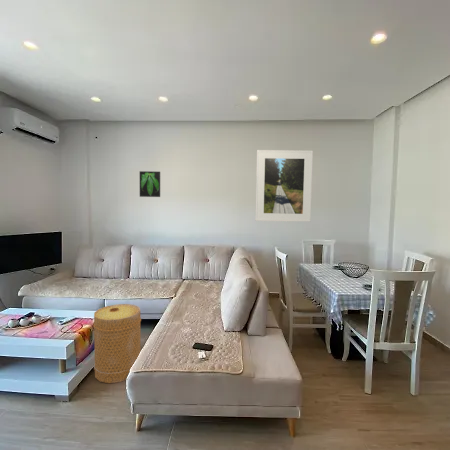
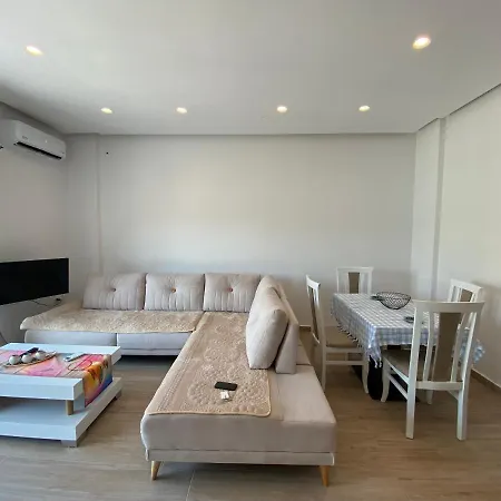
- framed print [255,149,314,223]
- basket [92,303,142,384]
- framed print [139,170,161,198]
